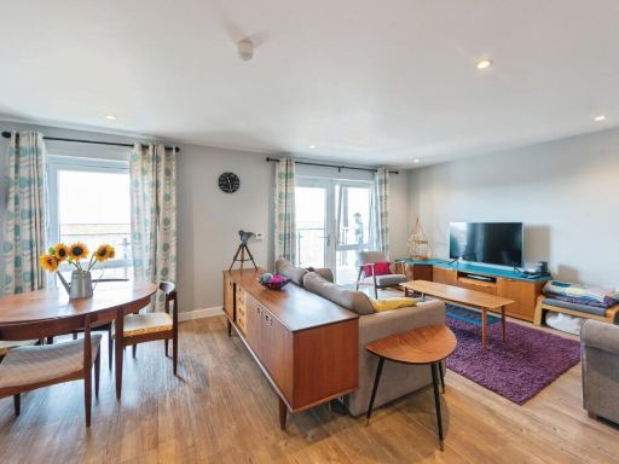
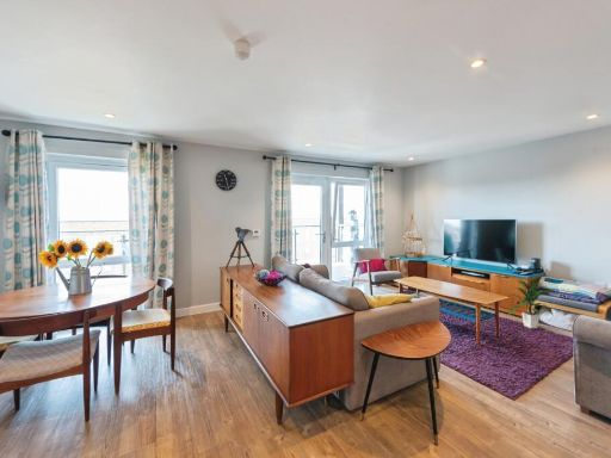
+ indoor plant [507,278,555,329]
